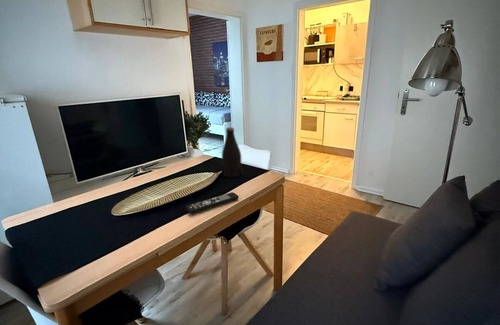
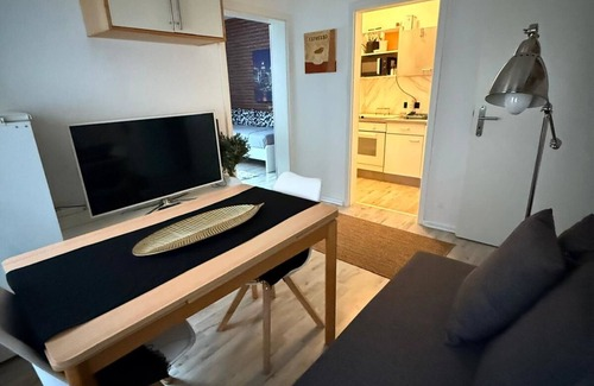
- remote control [185,191,240,215]
- bottle [221,126,244,179]
